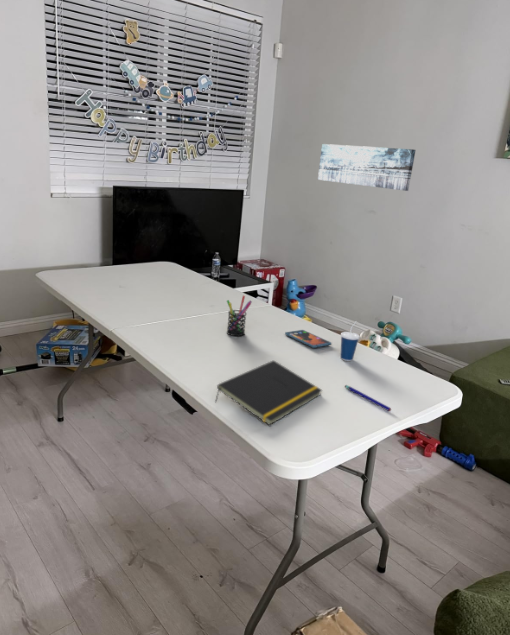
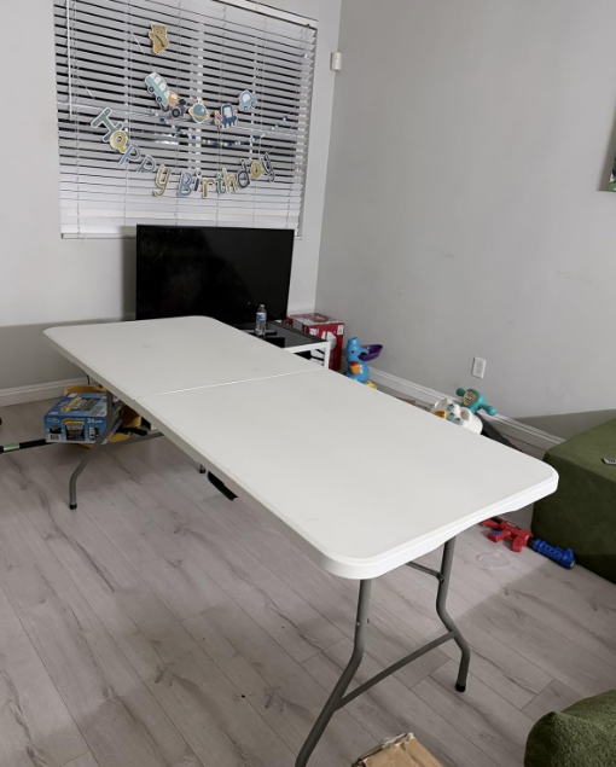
- smartphone [284,329,333,349]
- cup [340,320,361,362]
- pen [344,384,392,412]
- wall art [317,143,416,192]
- notepad [214,359,323,426]
- pen holder [226,295,253,337]
